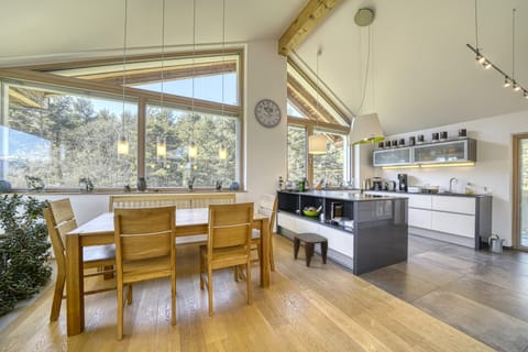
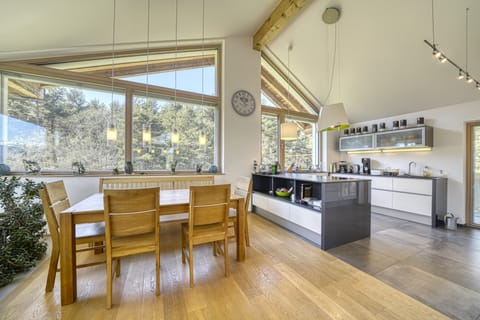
- stool [293,232,329,268]
